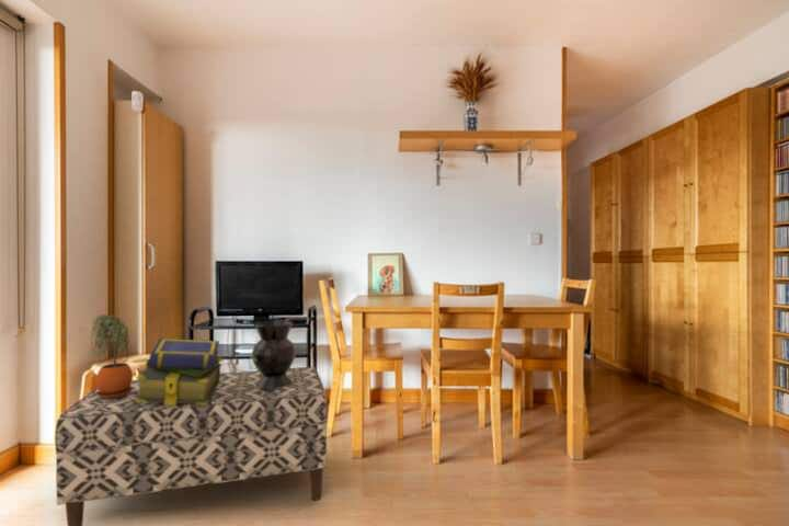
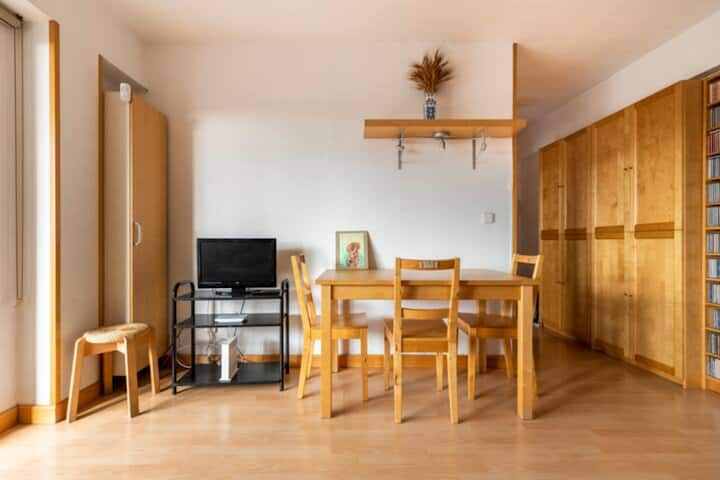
- stack of books [135,338,225,405]
- decorative vase [251,319,297,389]
- bench [54,366,329,526]
- potted plant [89,313,134,399]
